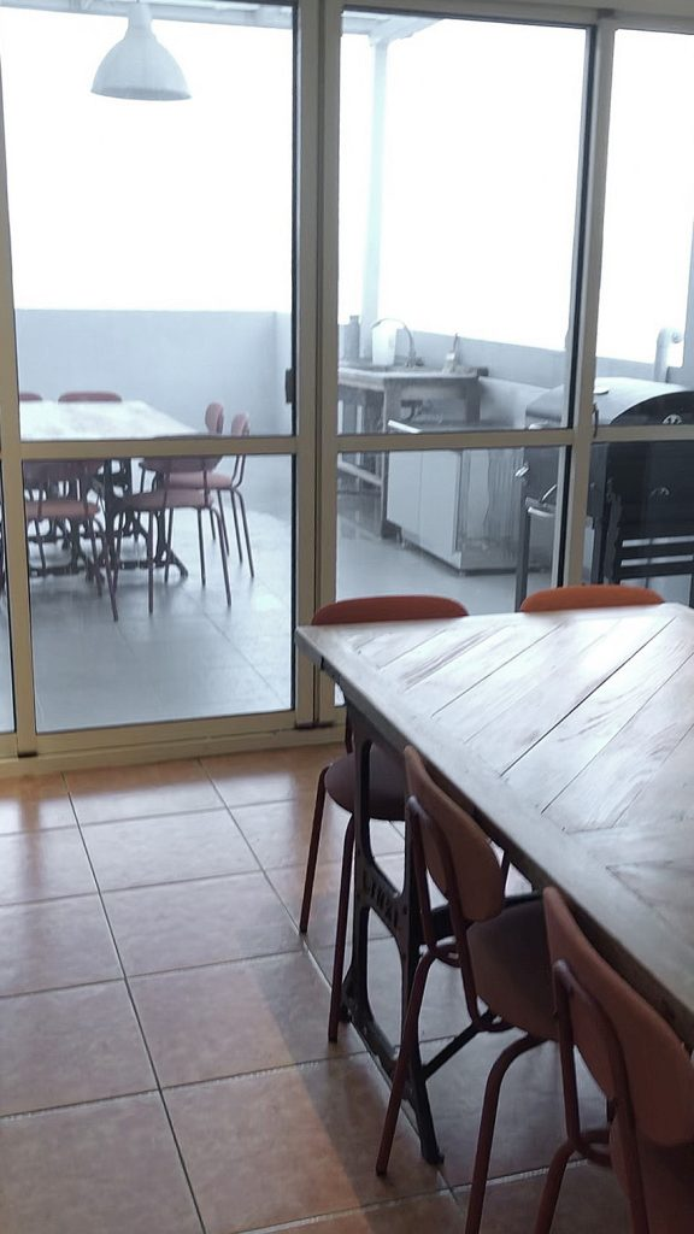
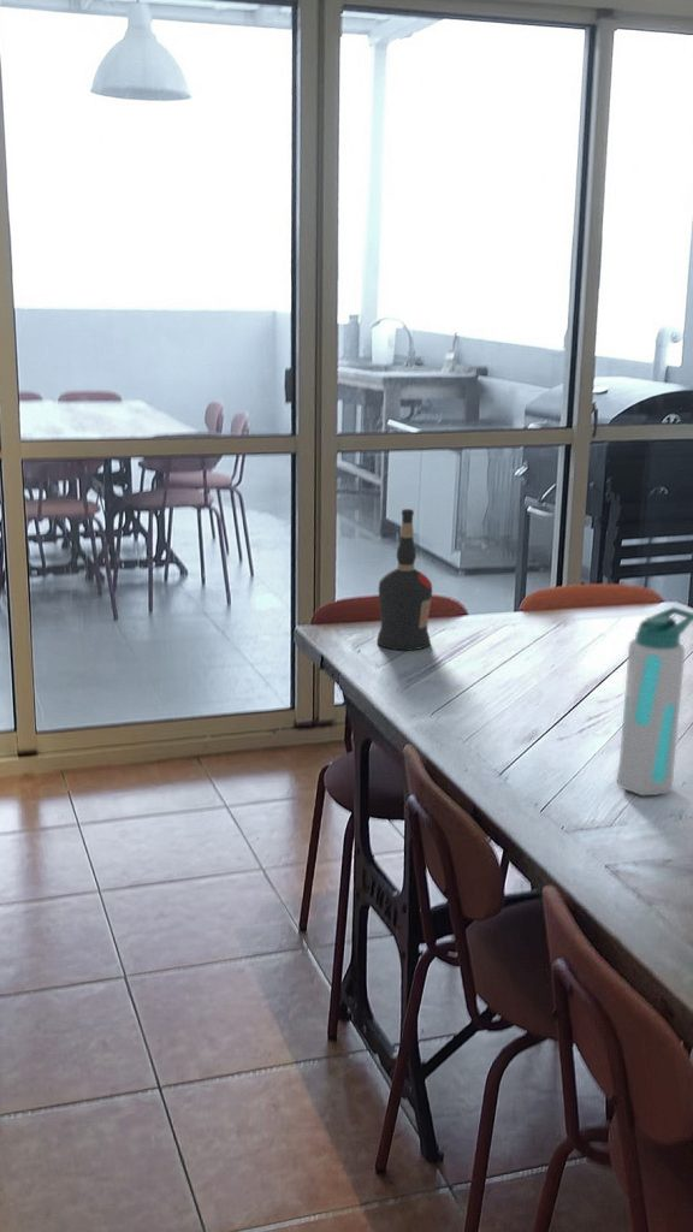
+ liquor bottle [375,508,433,651]
+ water bottle [615,606,693,798]
